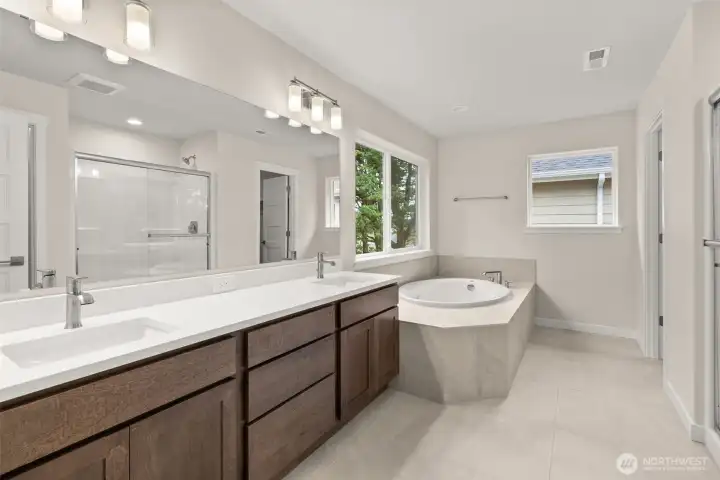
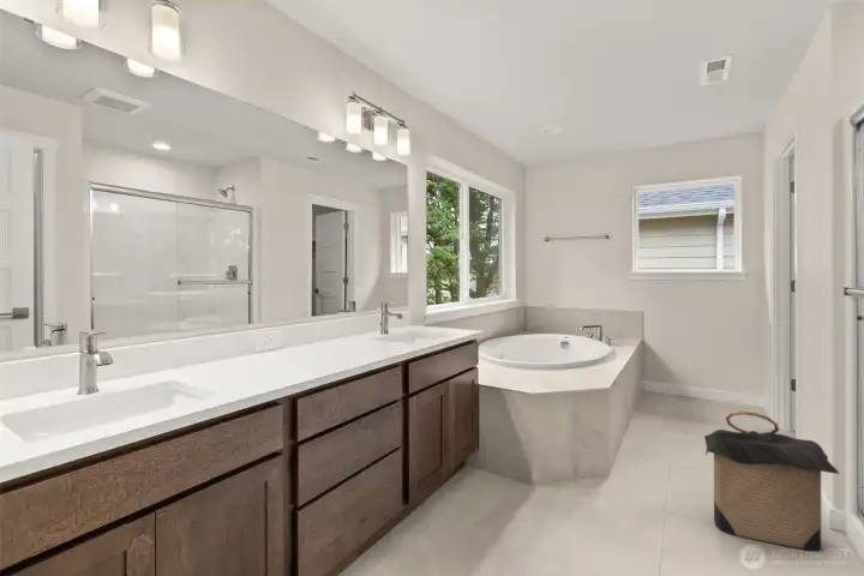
+ laundry hamper [703,410,840,551]
